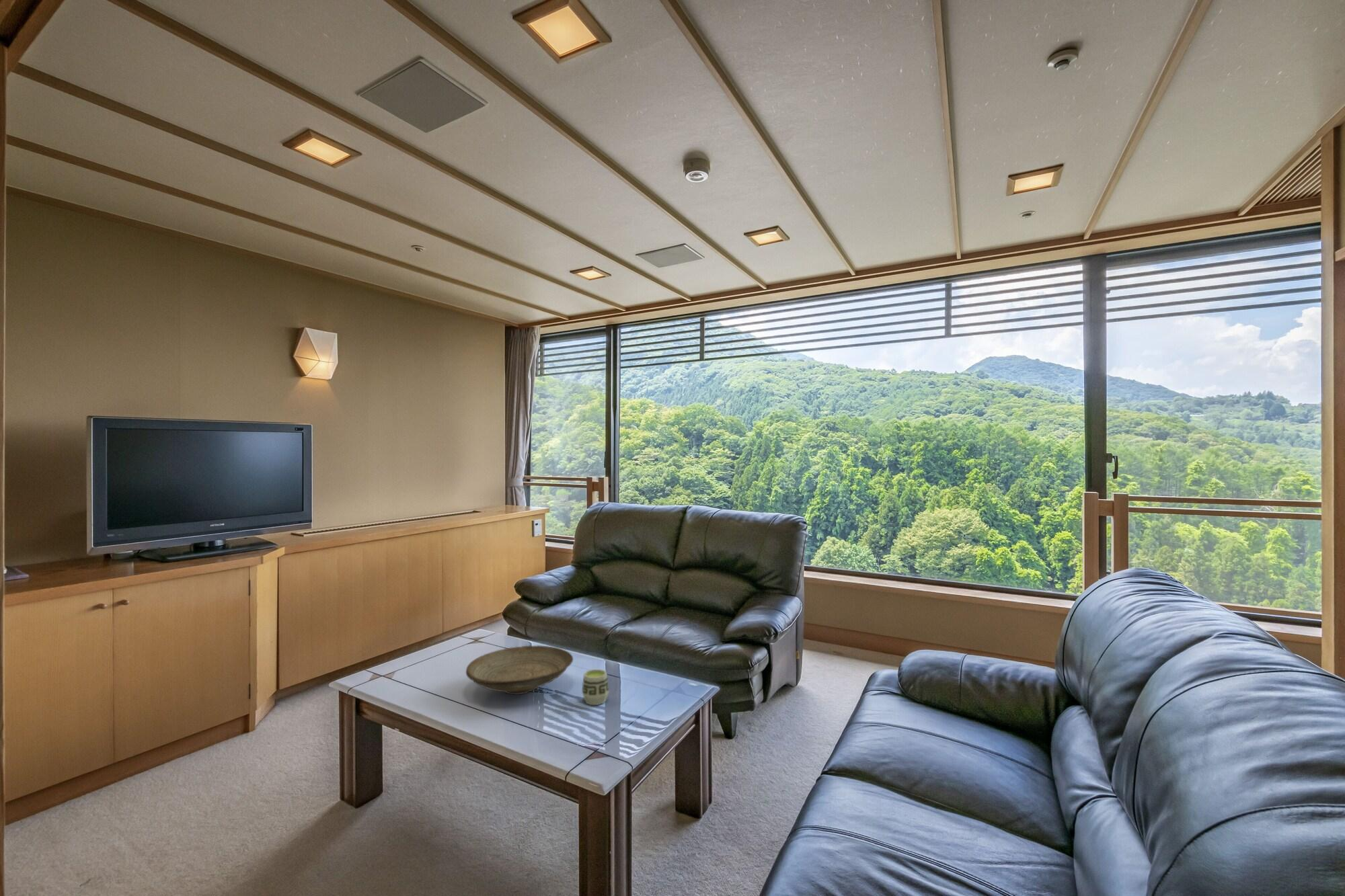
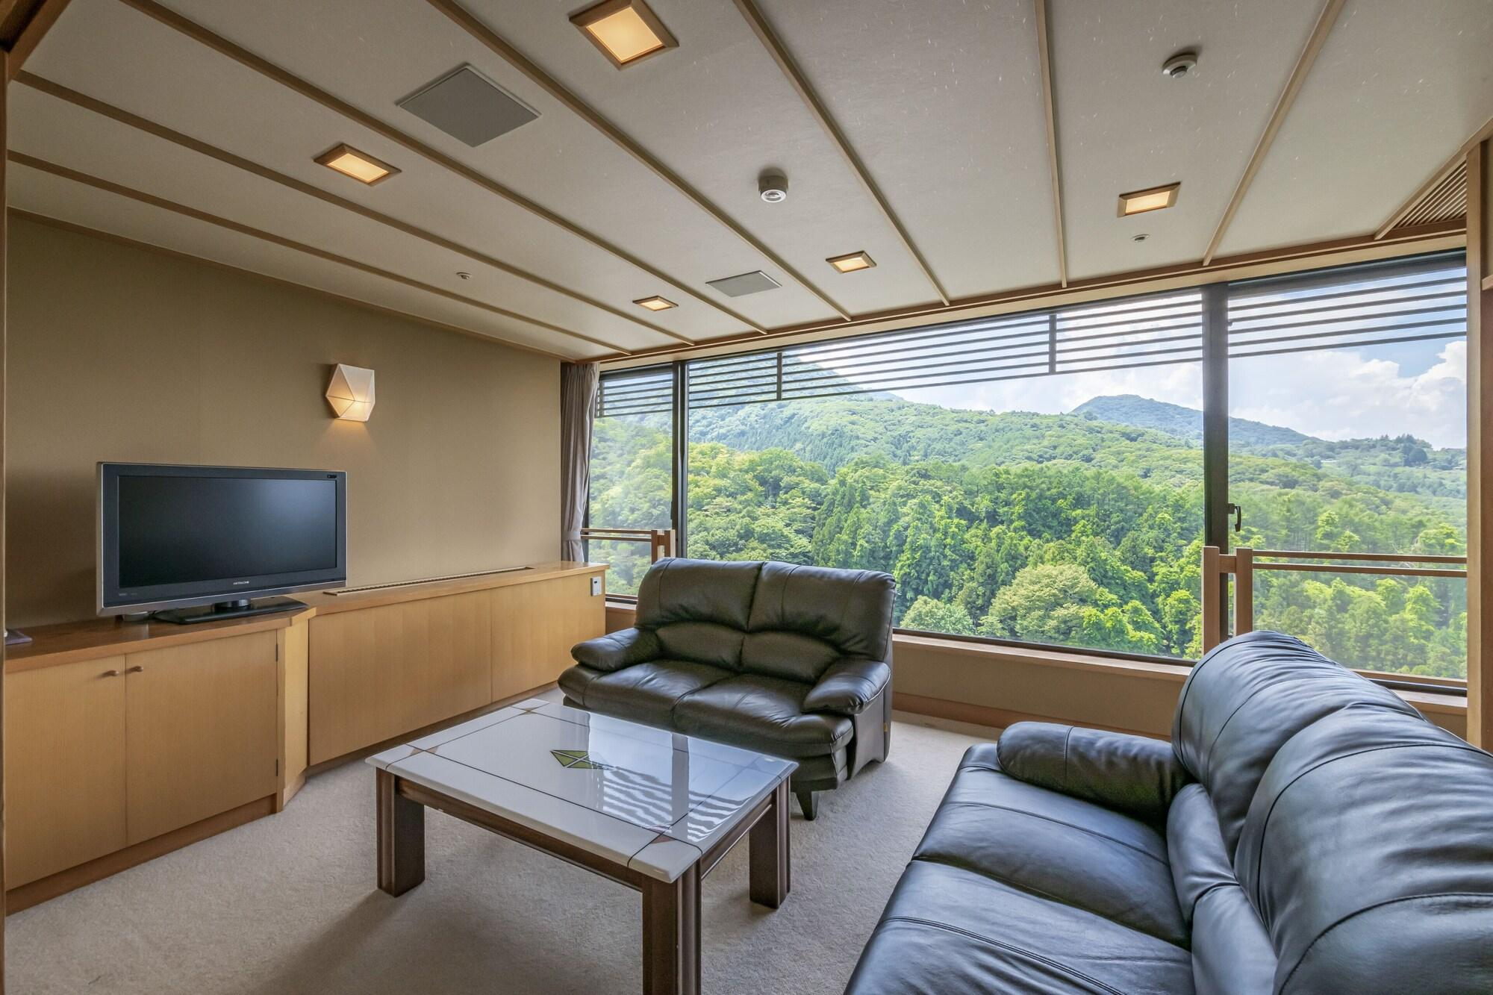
- cup [581,669,609,706]
- decorative bowl [465,645,574,696]
